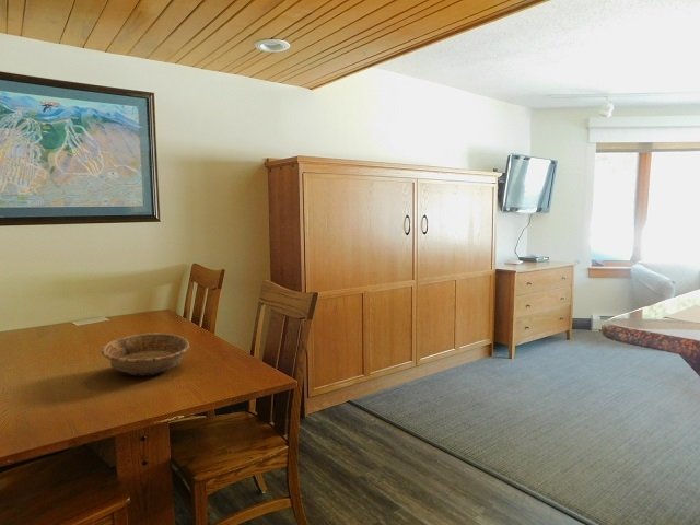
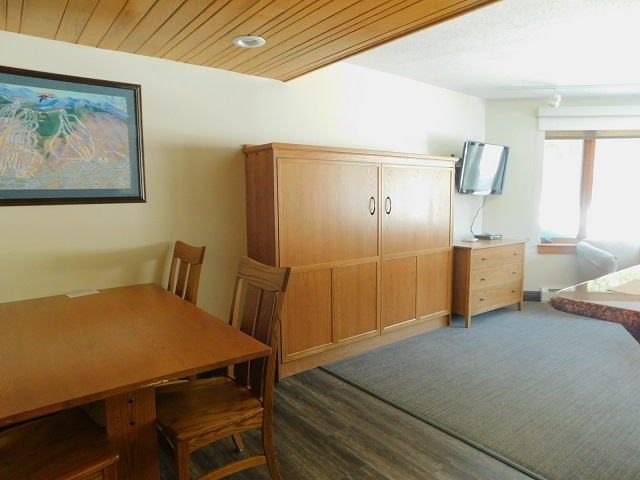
- decorative bowl [100,331,191,376]
